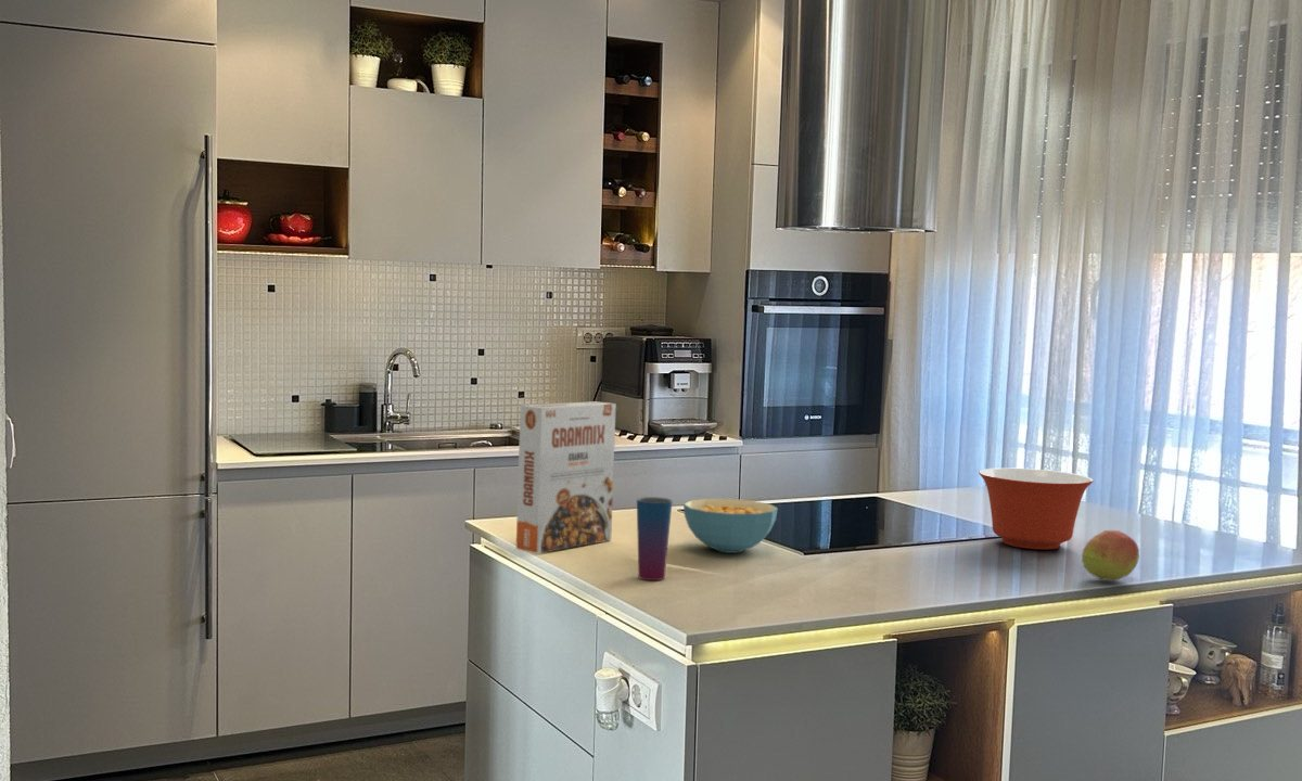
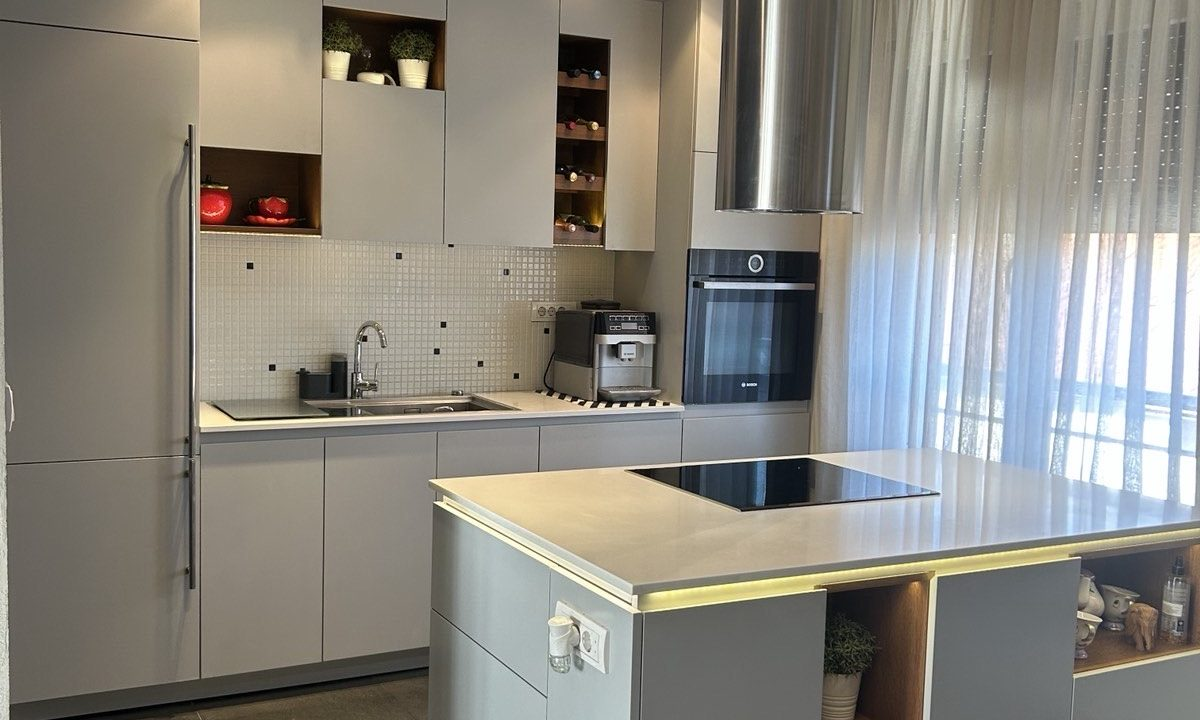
- fruit [1081,529,1140,581]
- mixing bowl [978,466,1095,551]
- cup [636,496,674,581]
- cereal box [515,400,617,555]
- cereal bowl [682,498,779,554]
